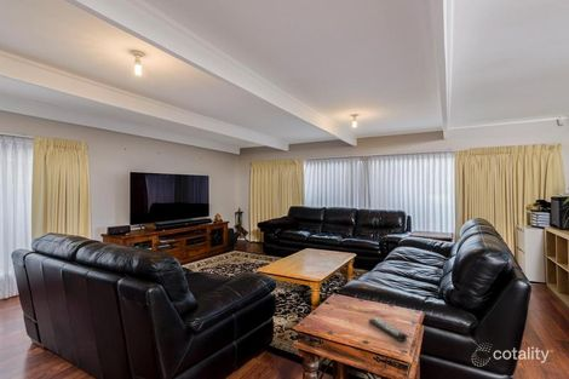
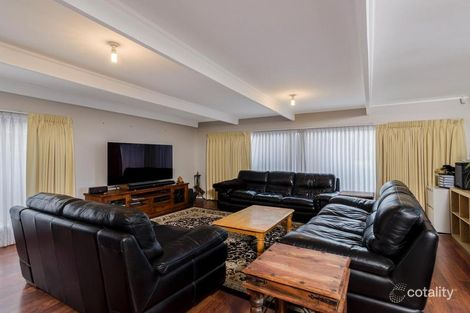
- remote control [368,317,408,343]
